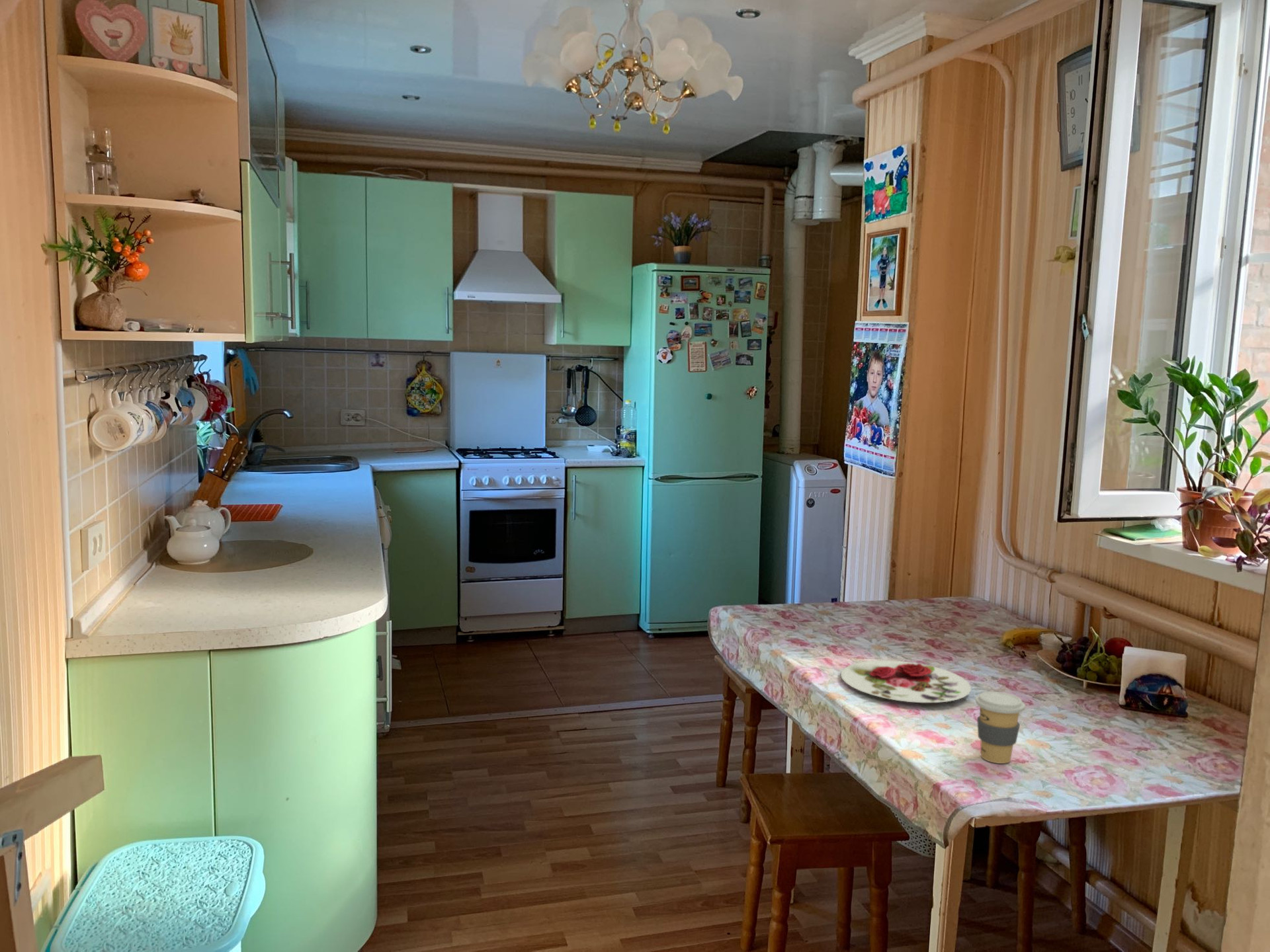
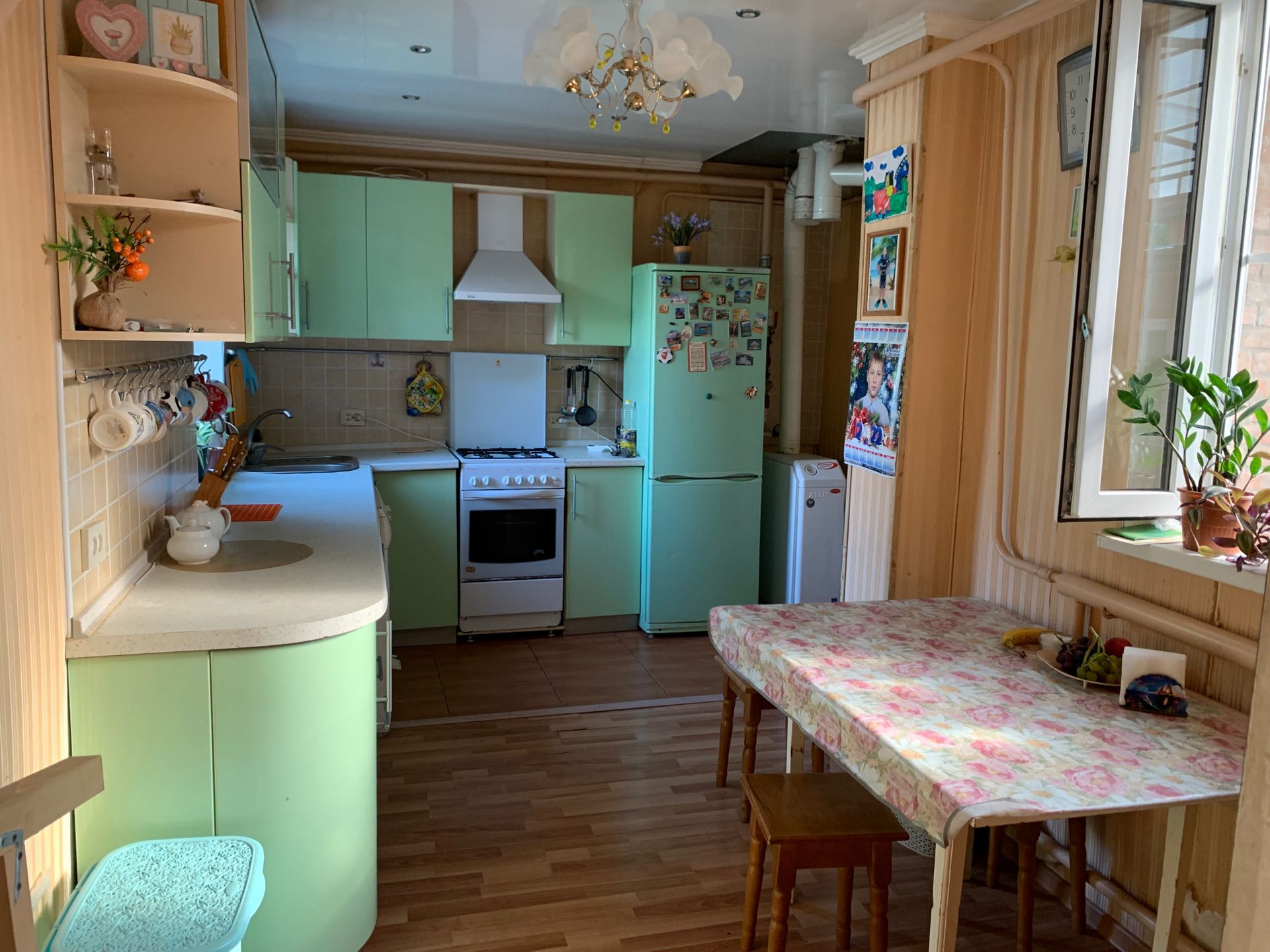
- plate [840,660,972,703]
- coffee cup [975,691,1026,764]
